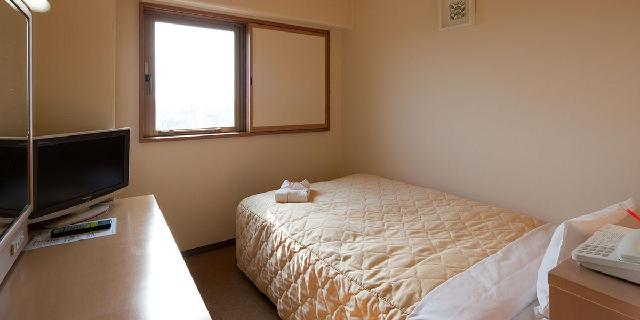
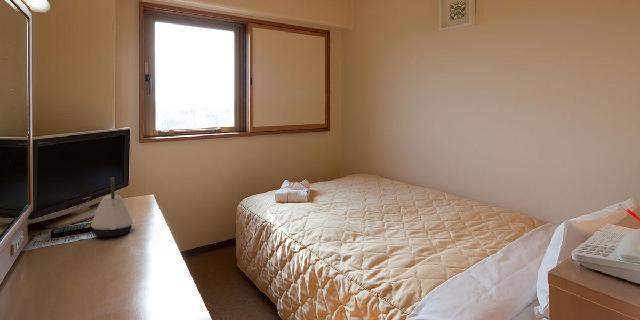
+ kettle [90,176,134,238]
